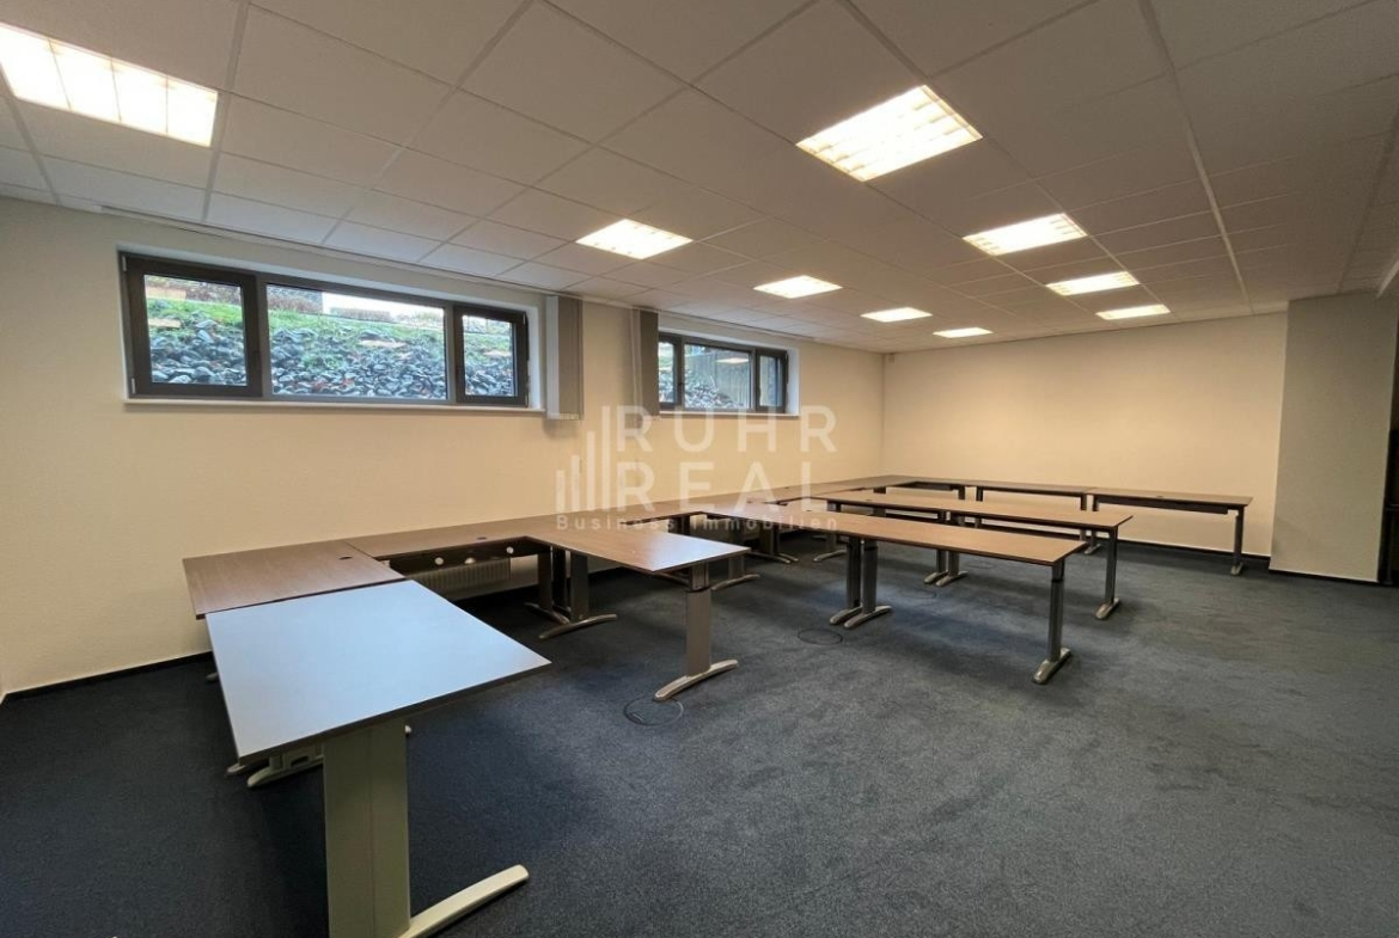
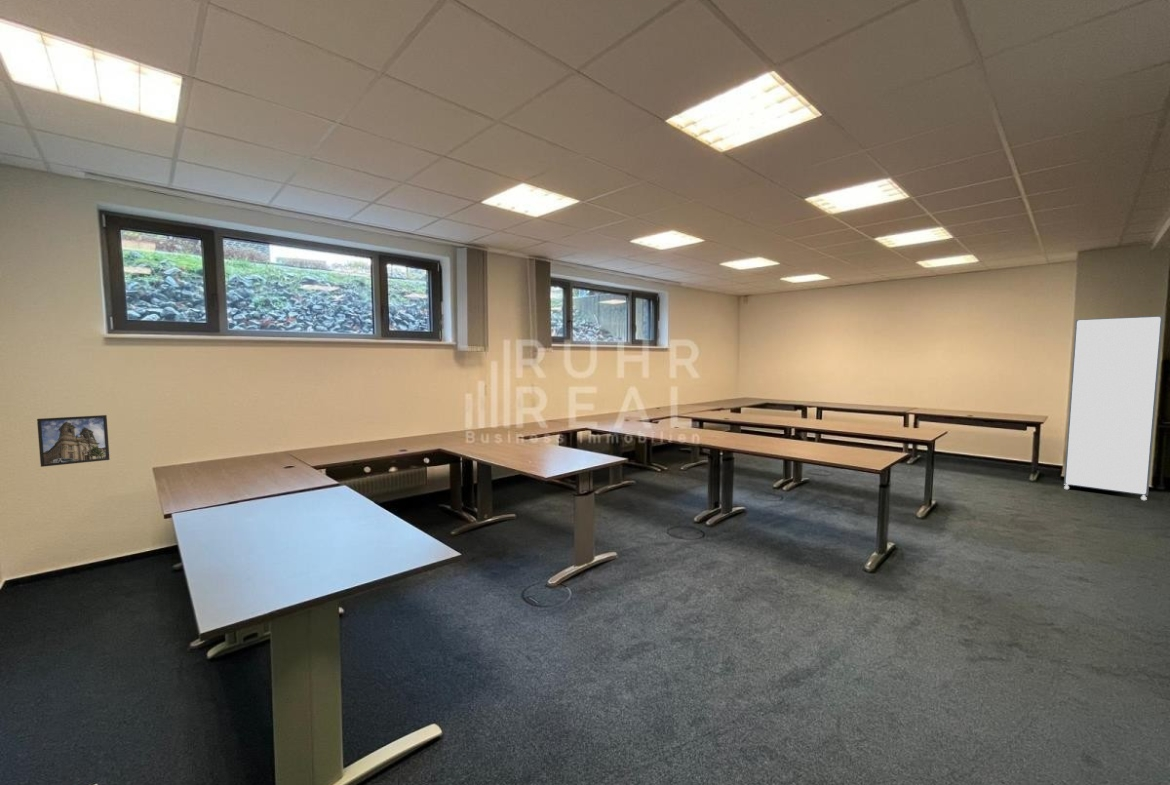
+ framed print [36,414,111,468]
+ storage cabinet [1063,315,1164,501]
